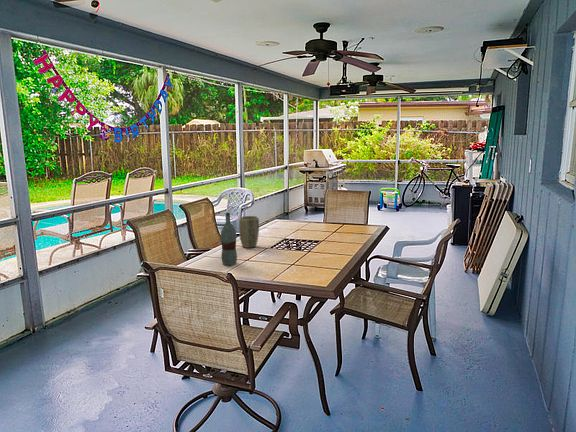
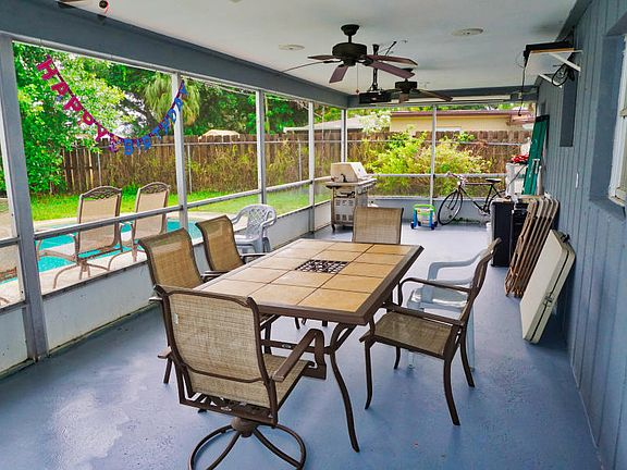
- bottle [220,212,238,266]
- plant pot [238,215,260,249]
